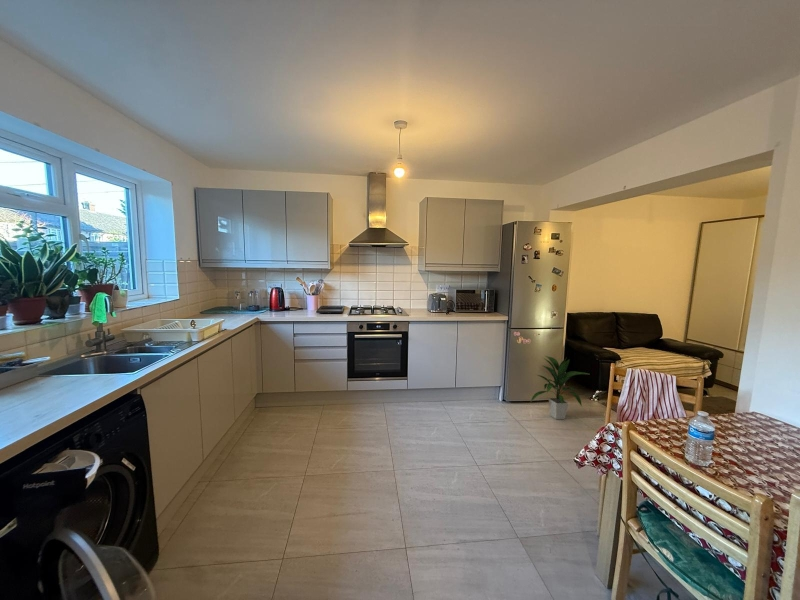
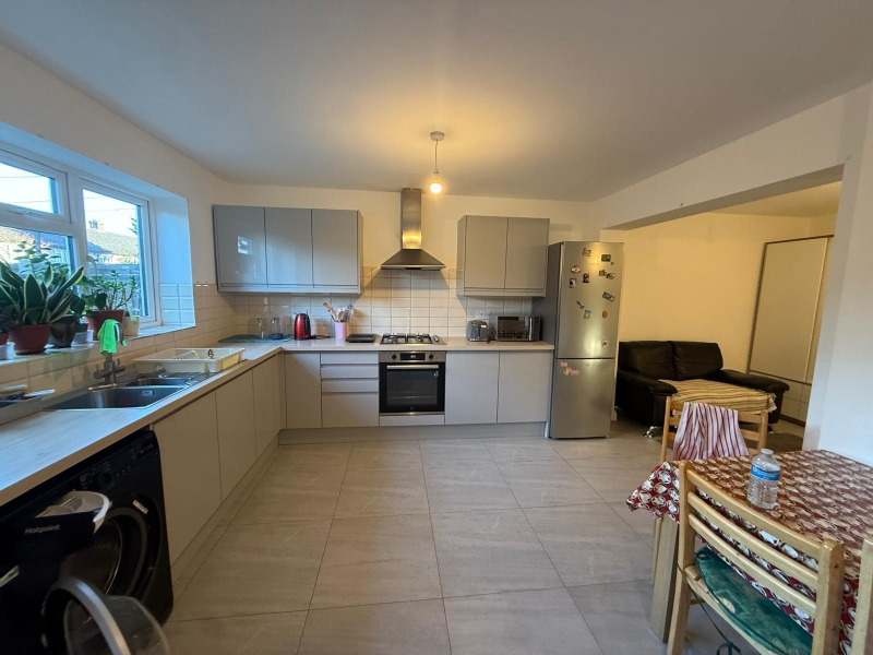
- indoor plant [530,355,589,420]
